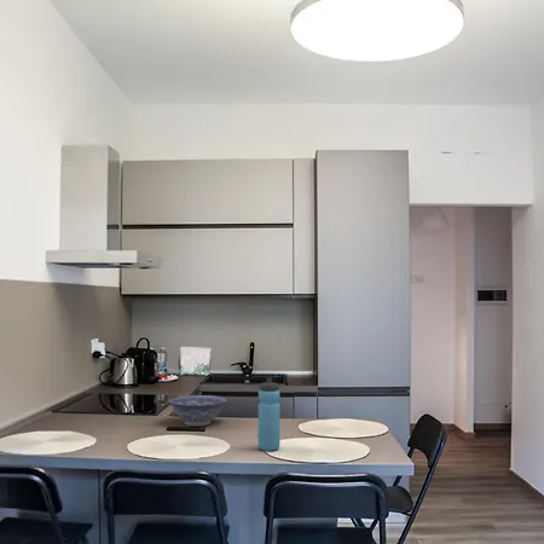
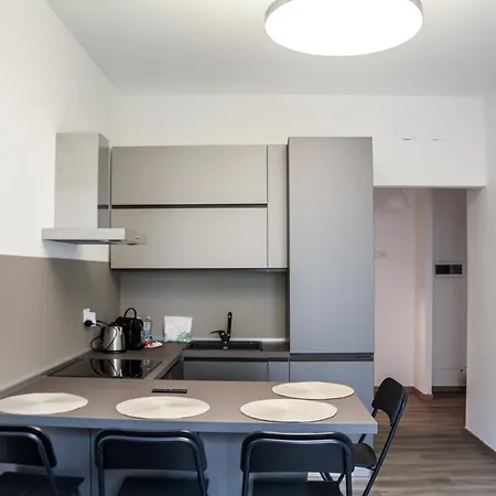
- water bottle [257,377,282,452]
- decorative bowl [166,394,230,427]
